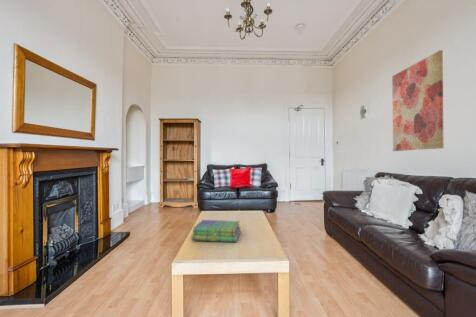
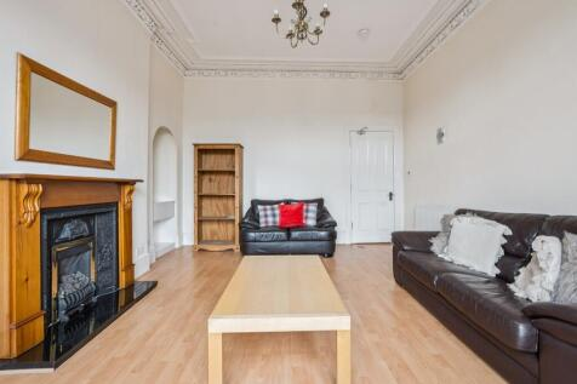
- wall art [391,49,444,152]
- stack of books [190,219,242,243]
